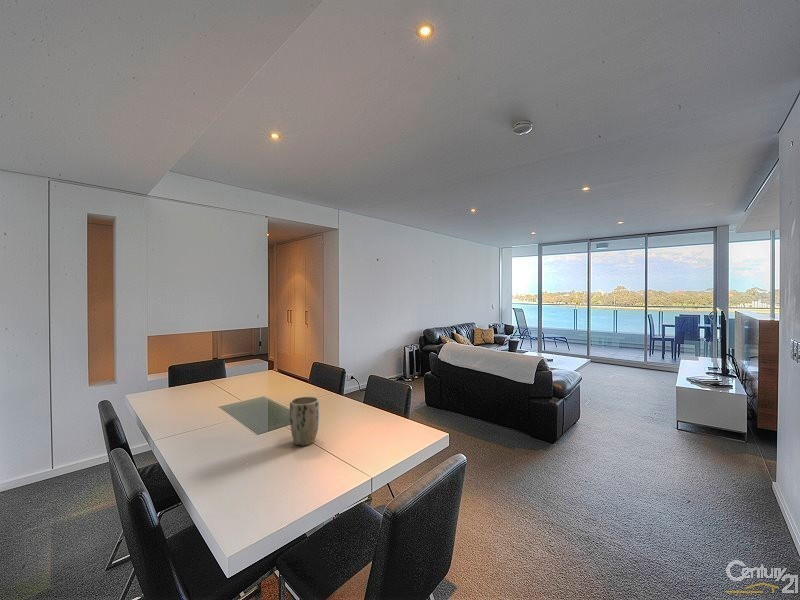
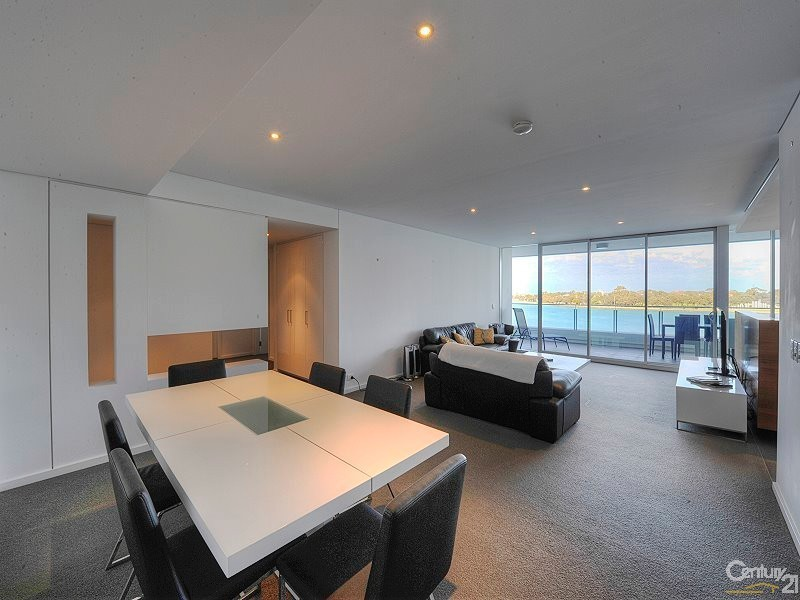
- plant pot [289,396,320,447]
